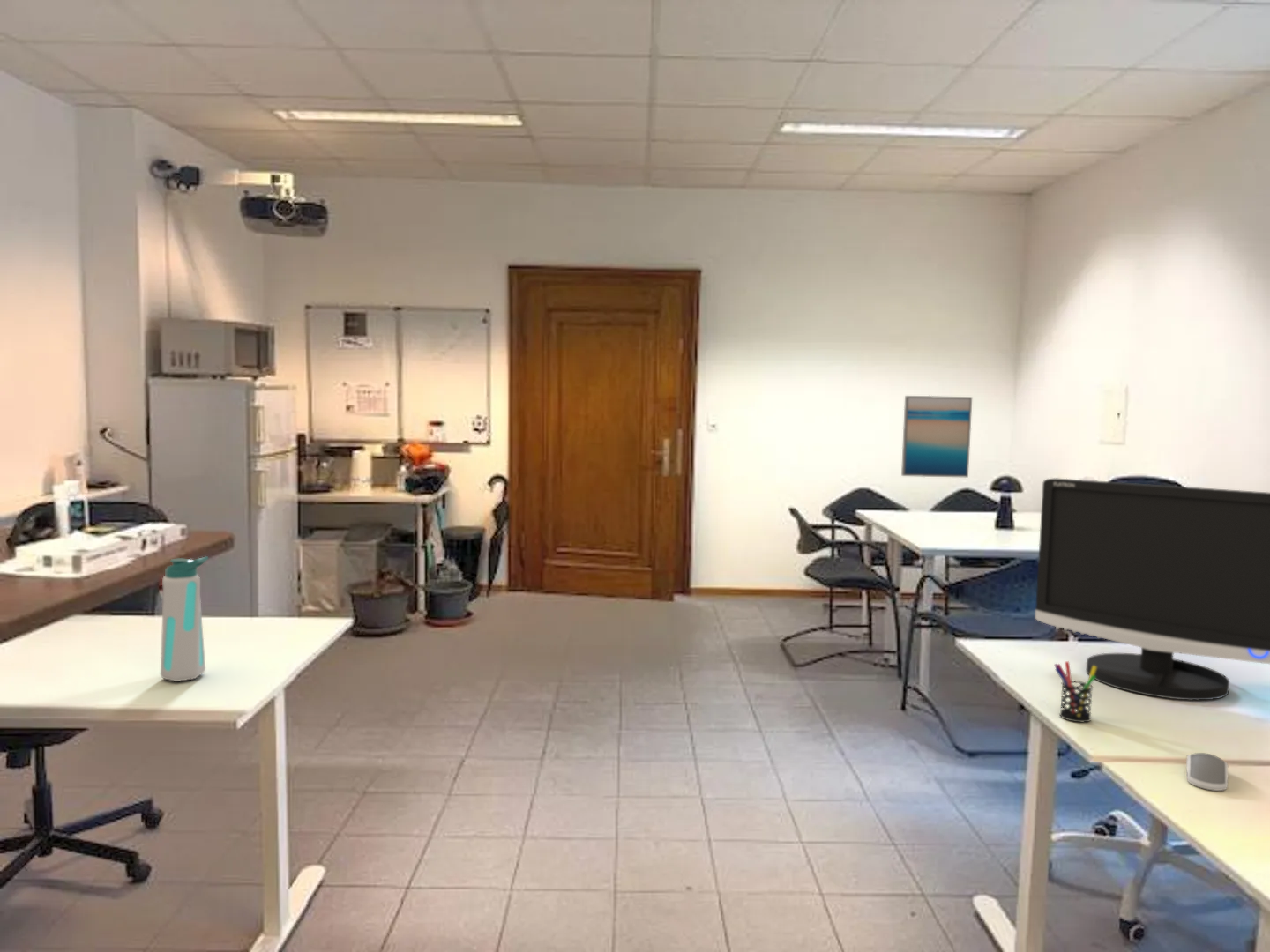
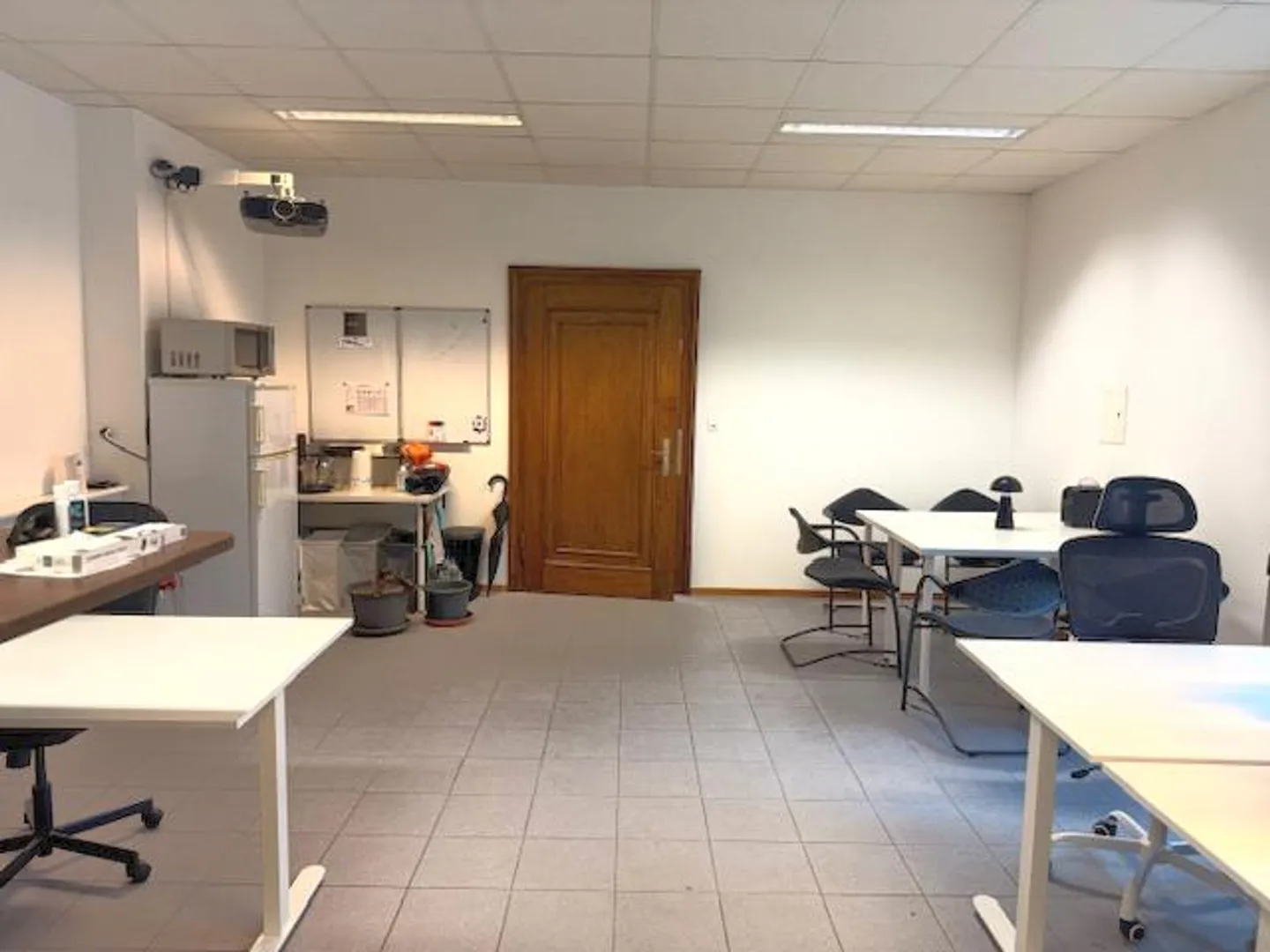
- water bottle [160,555,209,682]
- pen holder [1053,660,1096,723]
- computer mouse [1185,752,1229,792]
- wall art [900,395,973,479]
- monitor [1035,477,1270,701]
